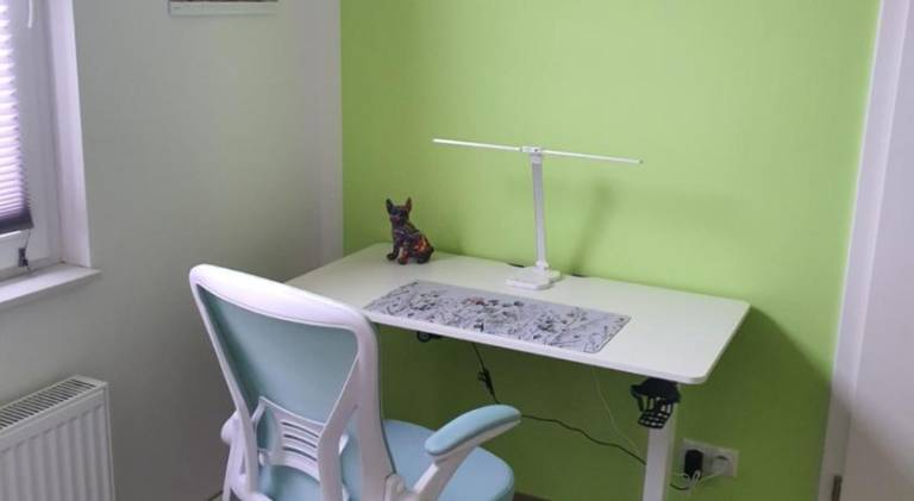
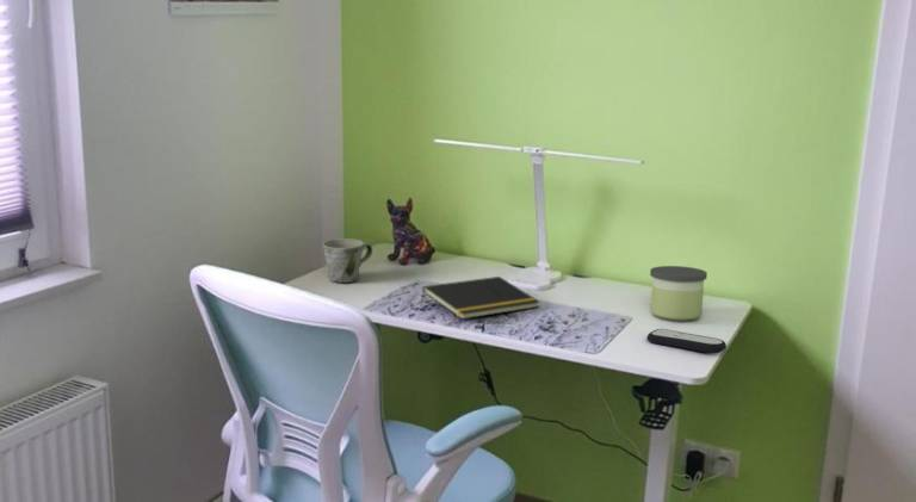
+ remote control [646,328,728,354]
+ candle [649,265,708,322]
+ mug [322,237,373,284]
+ notepad [420,275,541,321]
